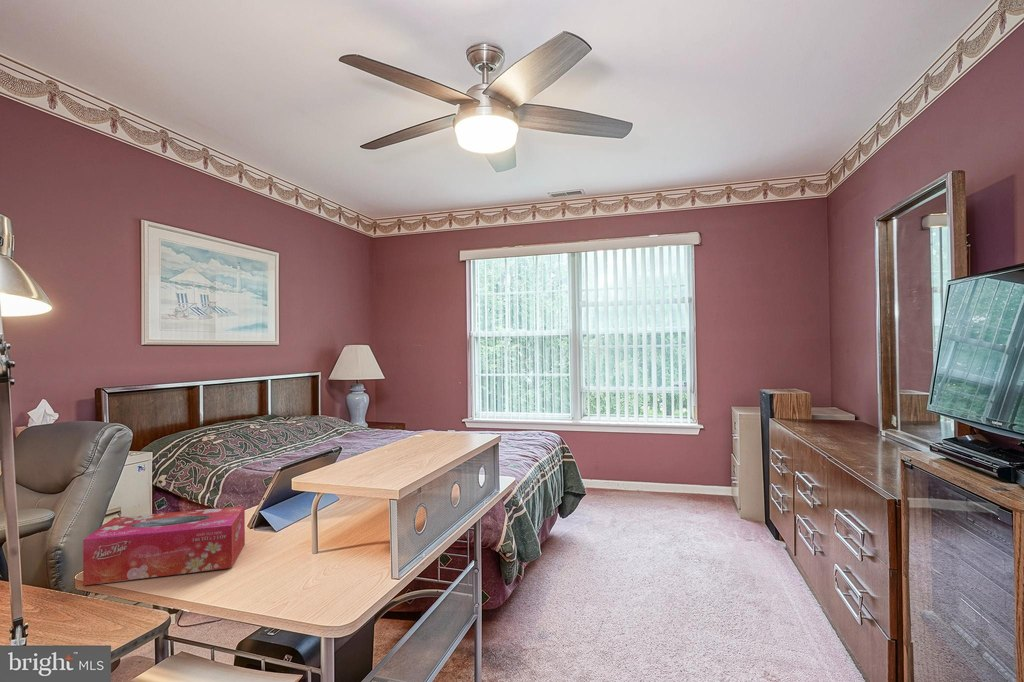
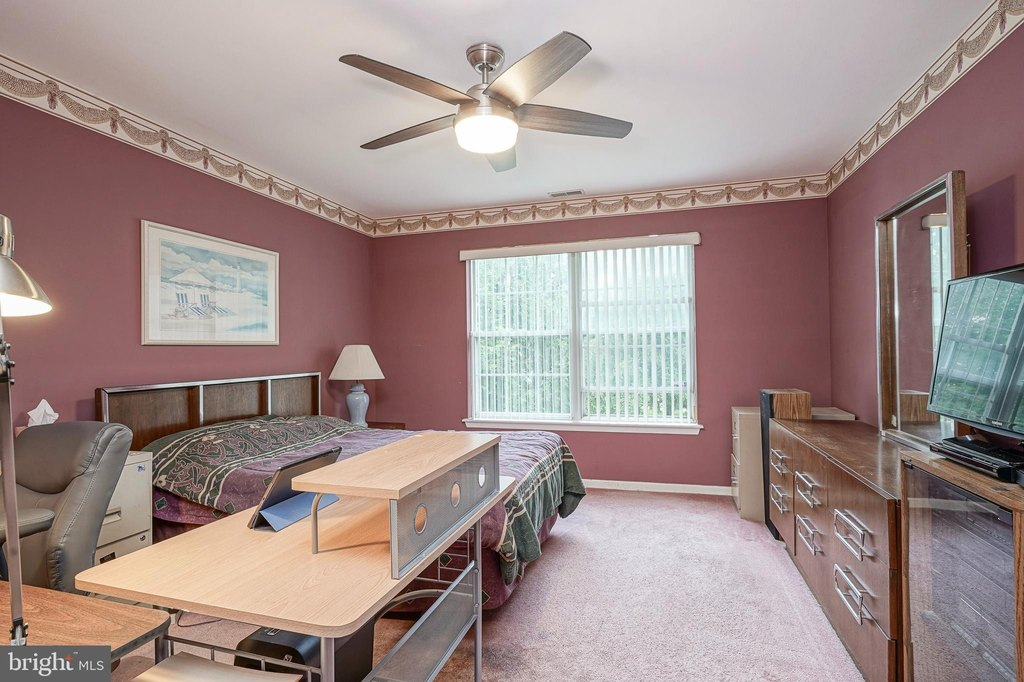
- tissue box [82,505,246,586]
